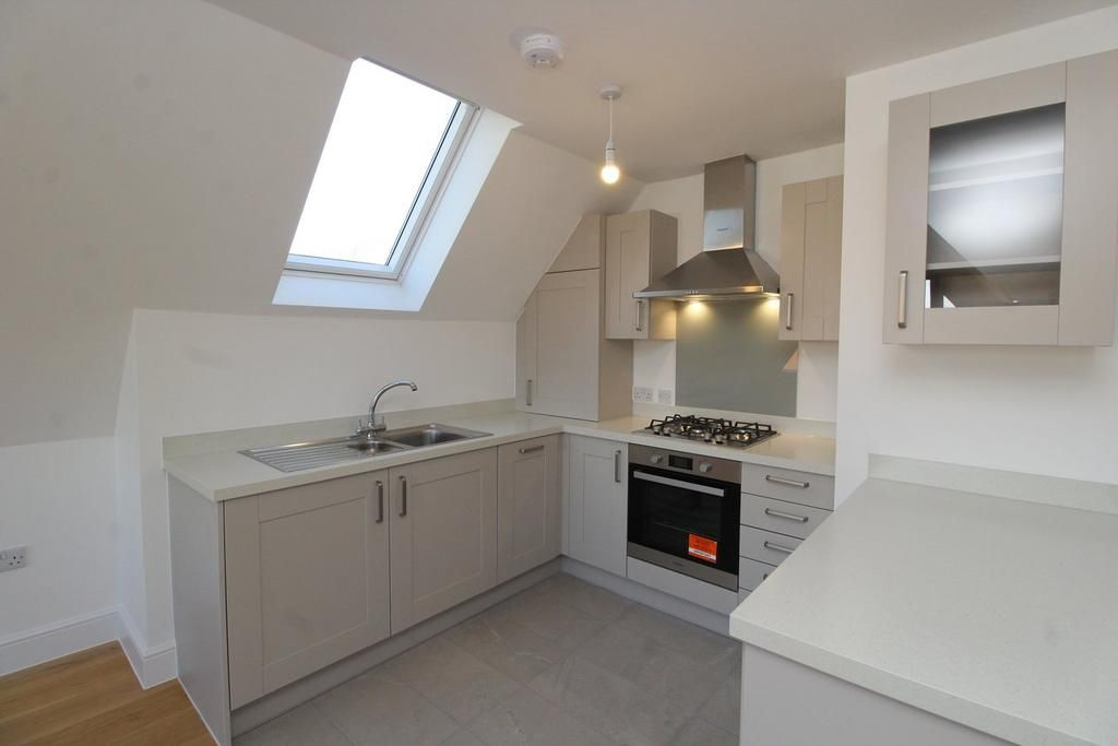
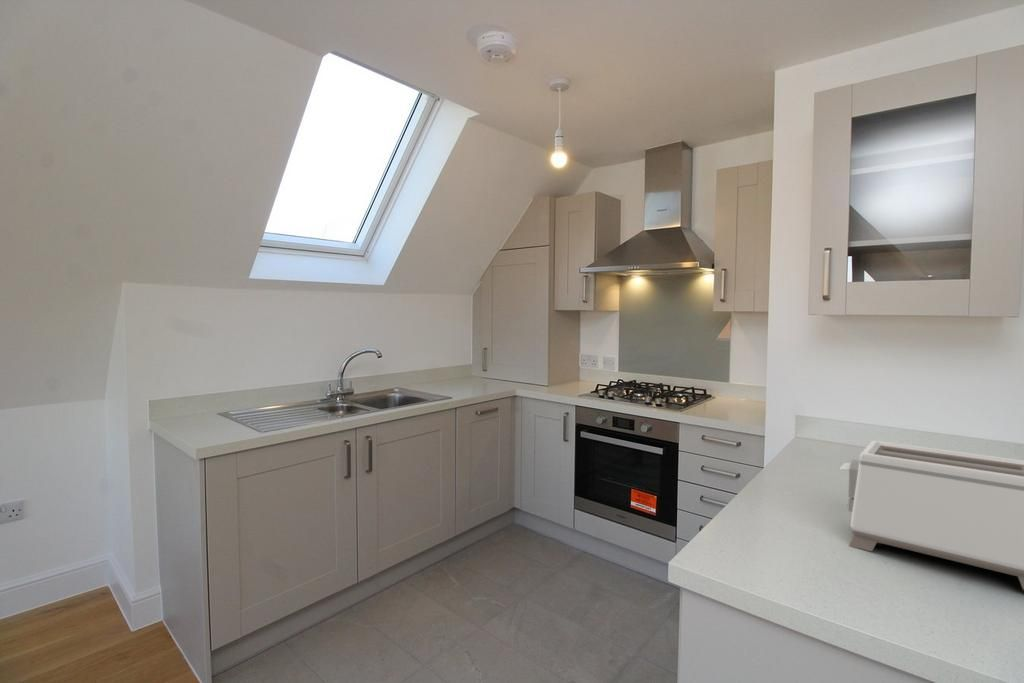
+ toaster [839,440,1024,591]
